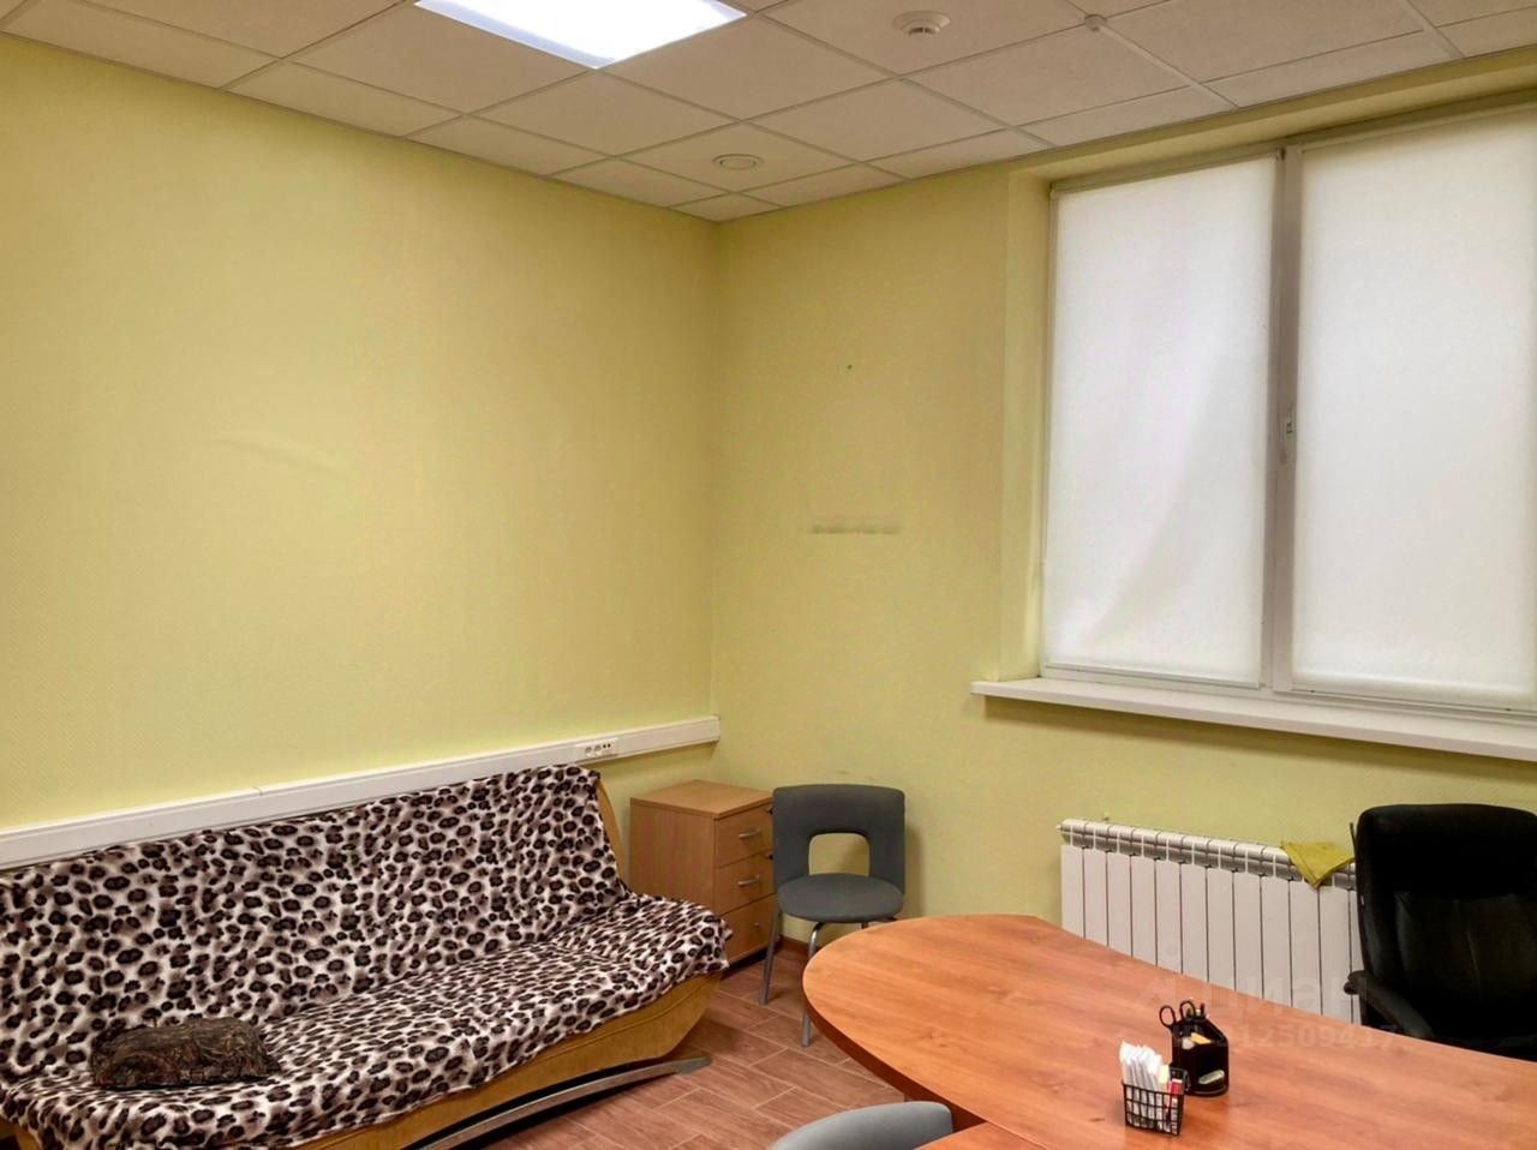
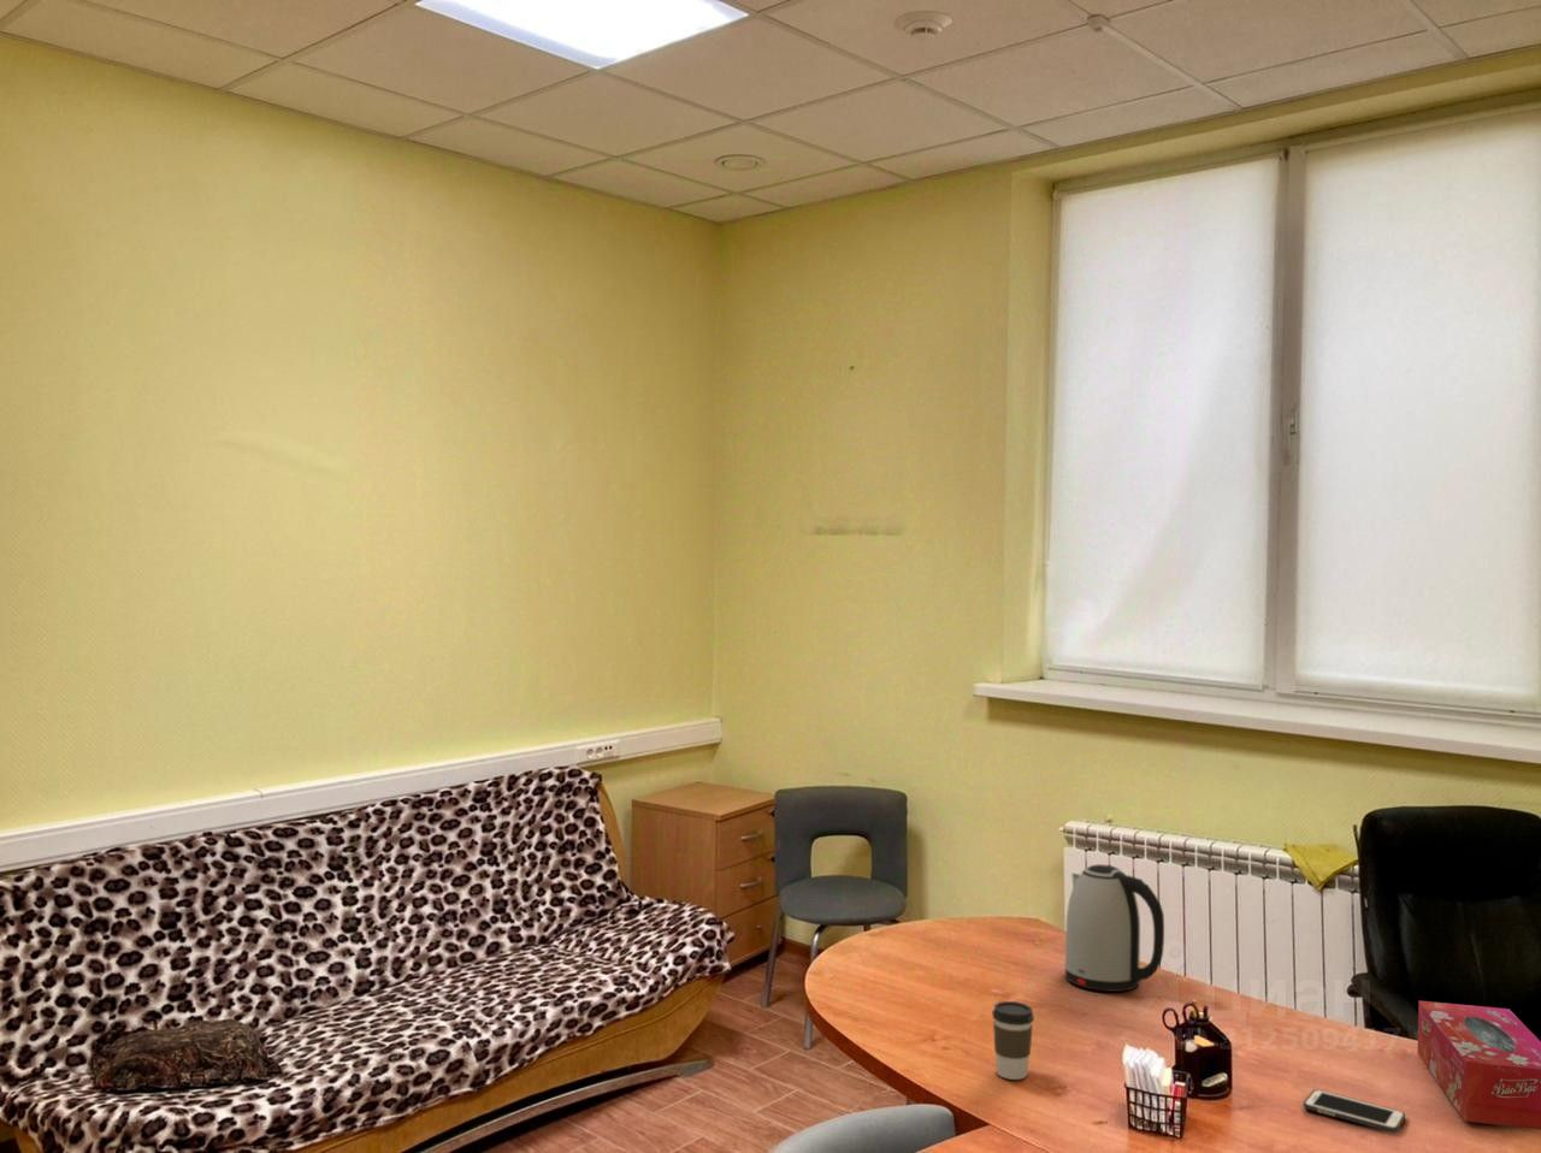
+ tissue box [1417,1000,1541,1130]
+ coffee cup [991,1000,1036,1080]
+ kettle [1062,864,1165,993]
+ cell phone [1302,1088,1407,1134]
